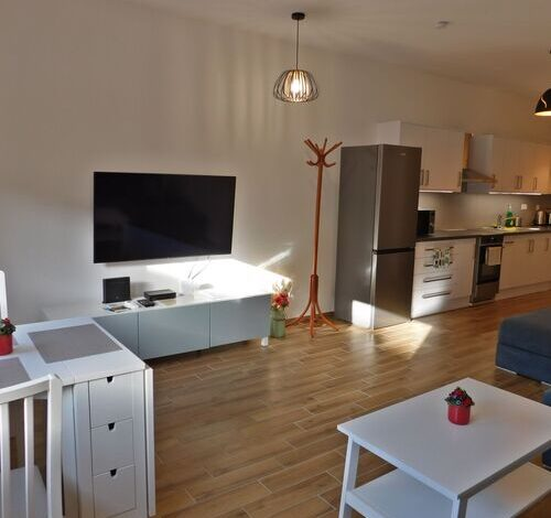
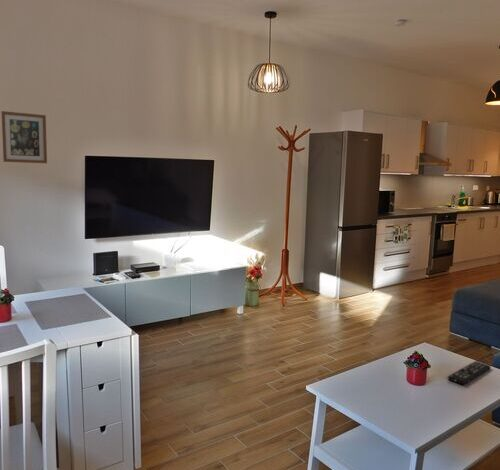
+ wall art [0,110,48,164]
+ remote control [447,360,491,386]
